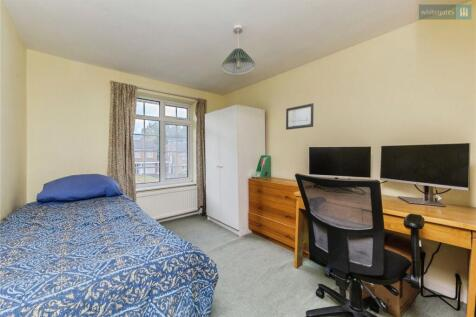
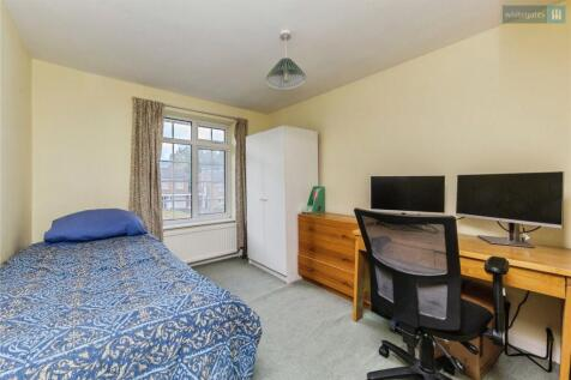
- wall art [285,102,315,131]
